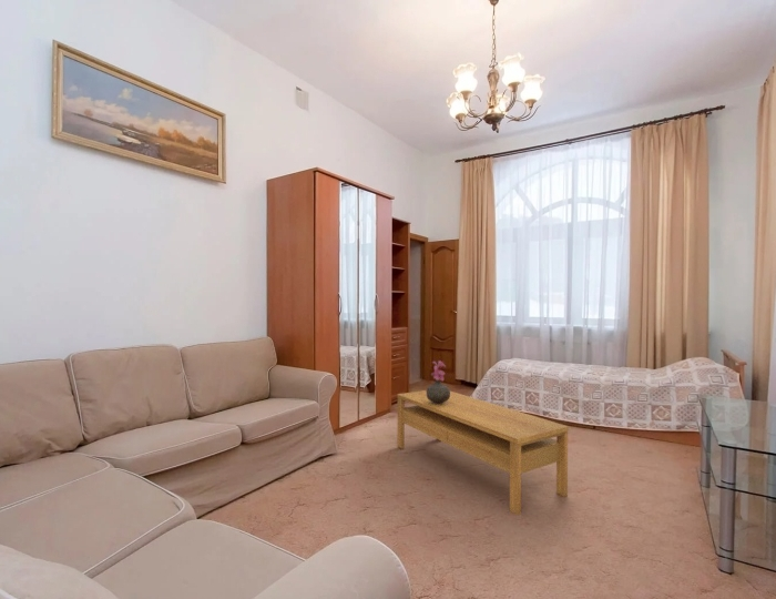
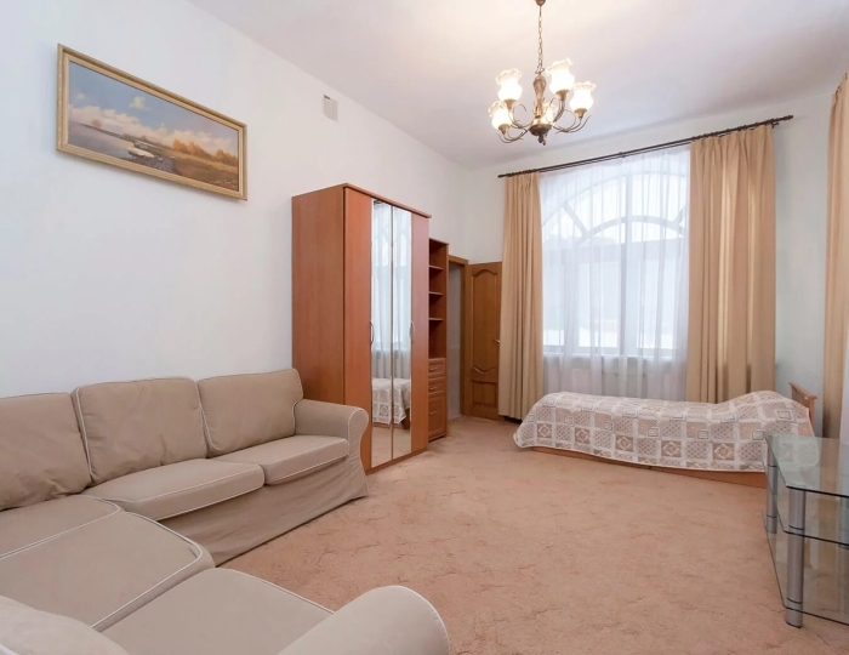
- vase [426,359,451,405]
- coffee table [396,389,570,516]
